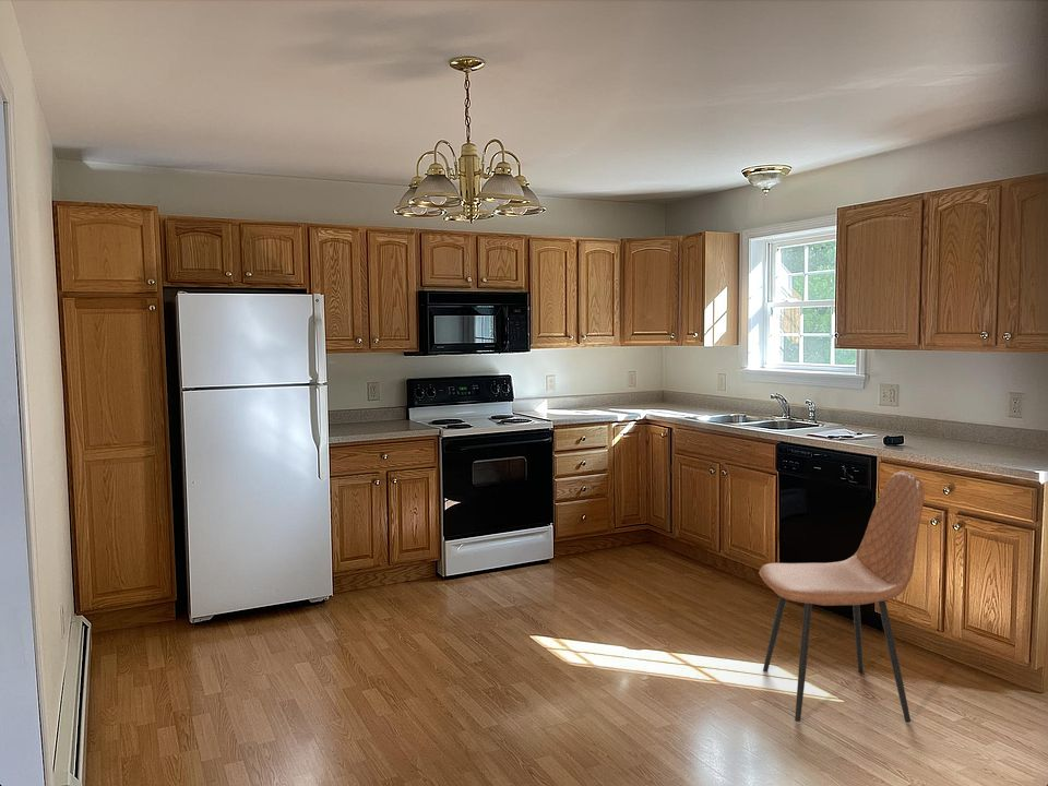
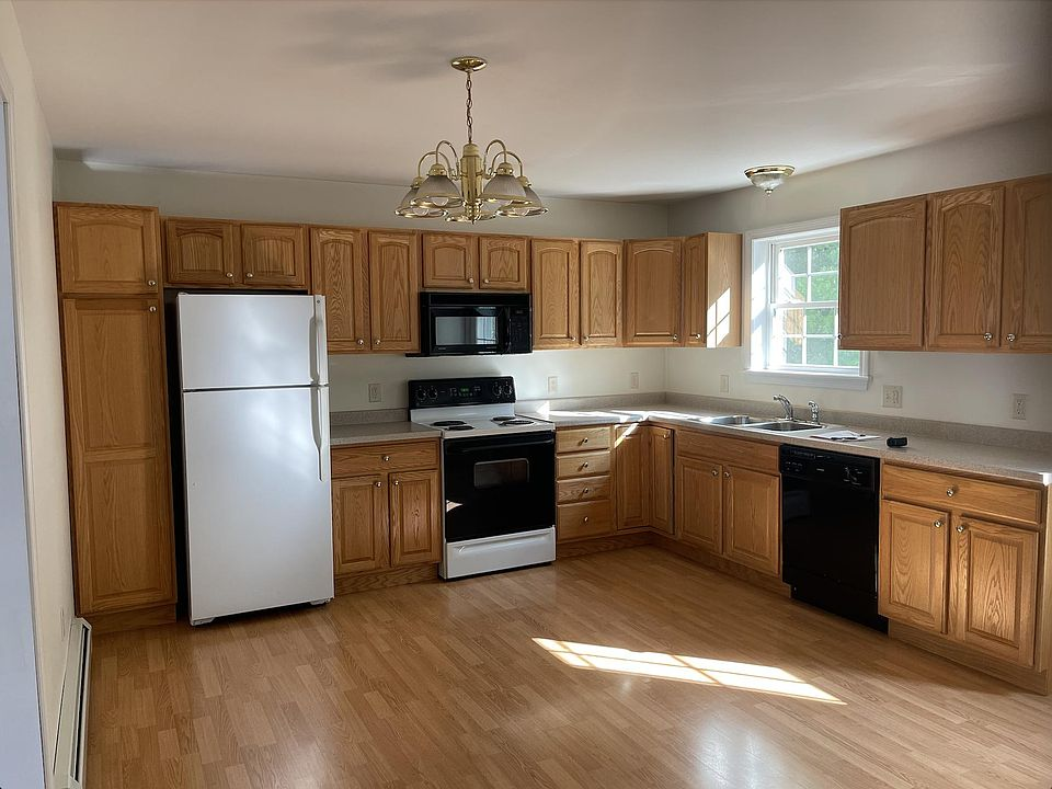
- chair [758,471,926,724]
